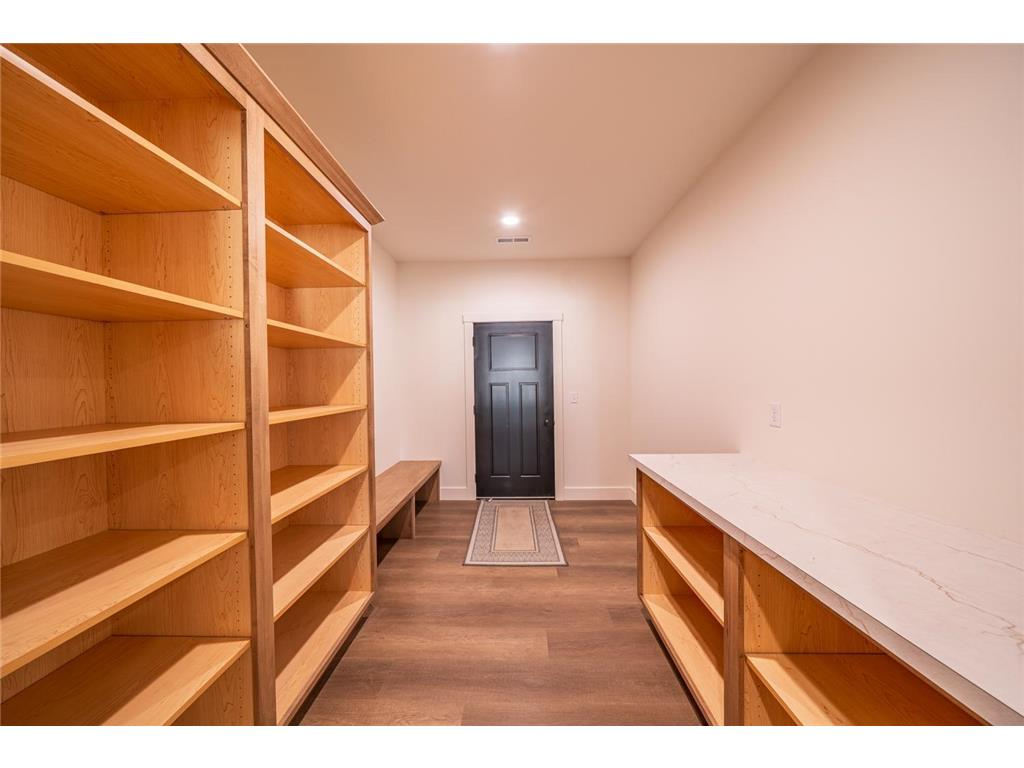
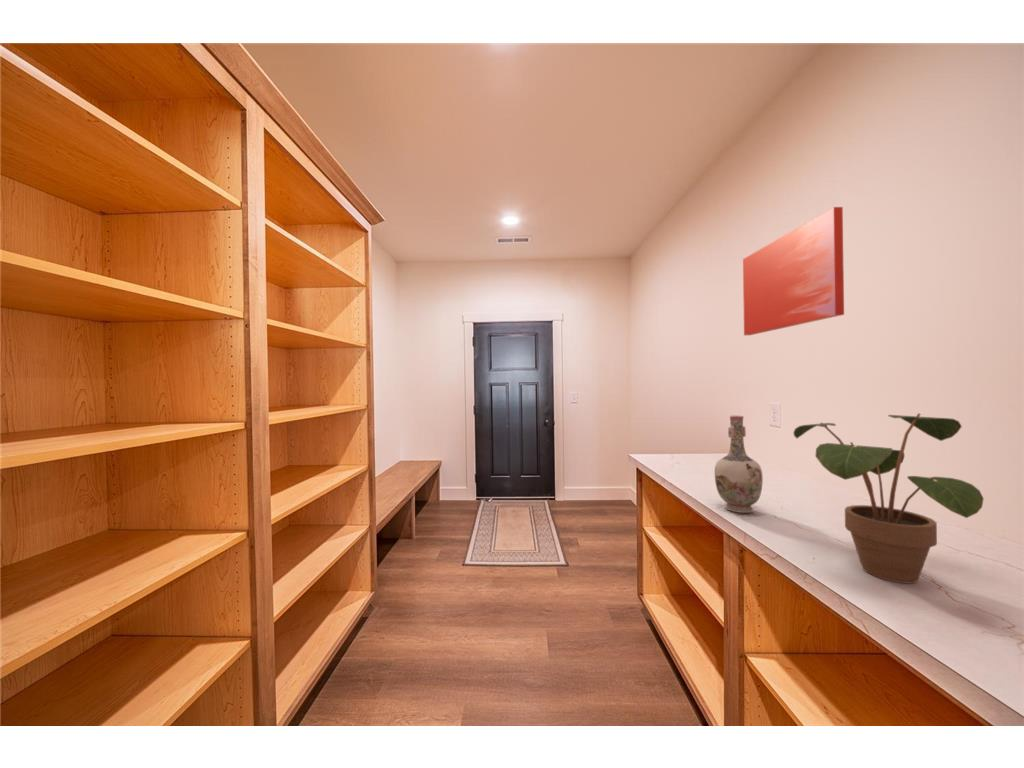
+ wall art [742,206,845,336]
+ vase [714,414,764,514]
+ potted plant [792,412,985,584]
